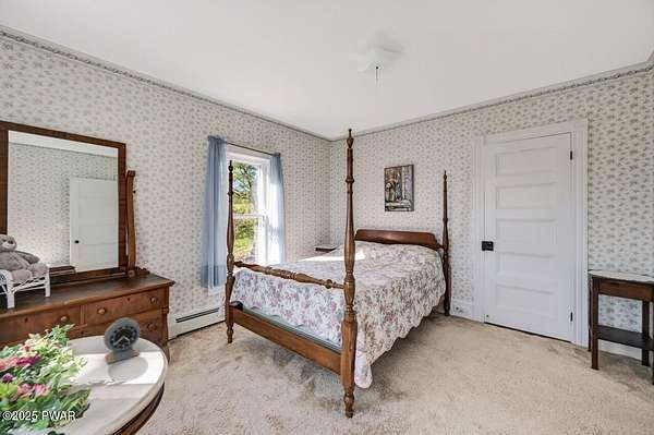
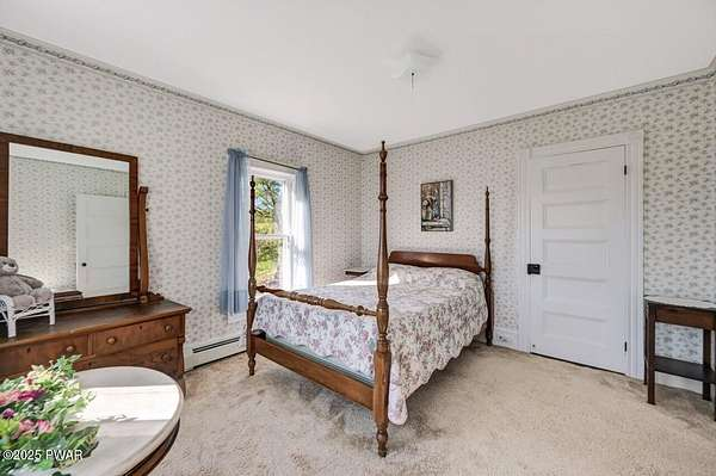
- alarm clock [102,316,142,364]
